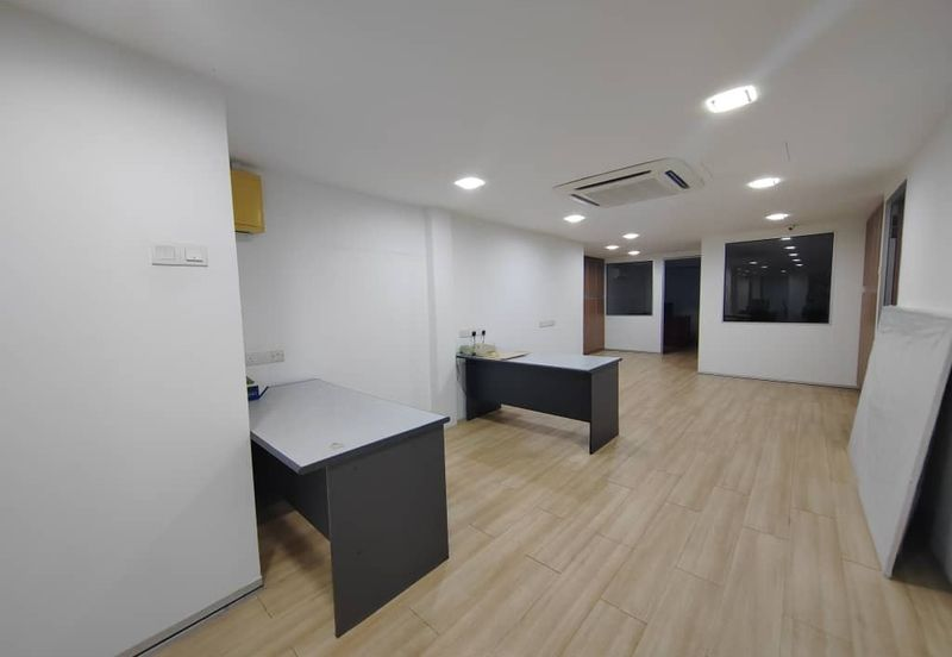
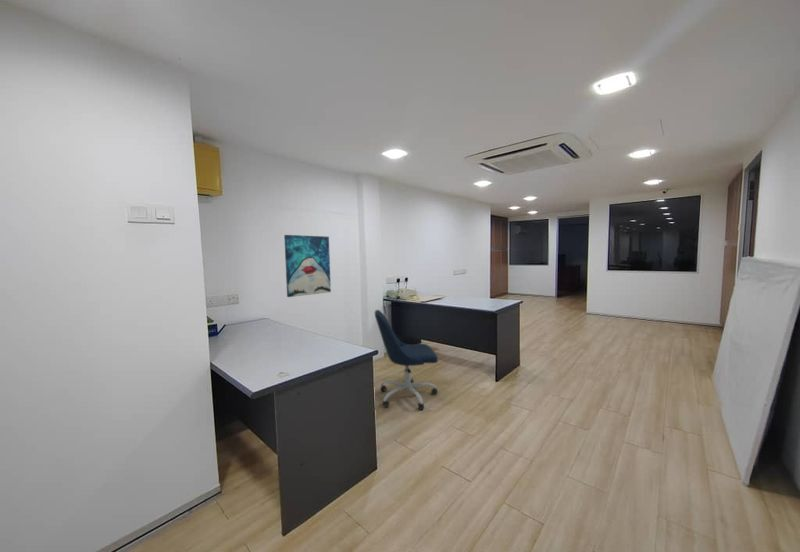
+ wall art [283,234,332,298]
+ office chair [374,309,439,411]
